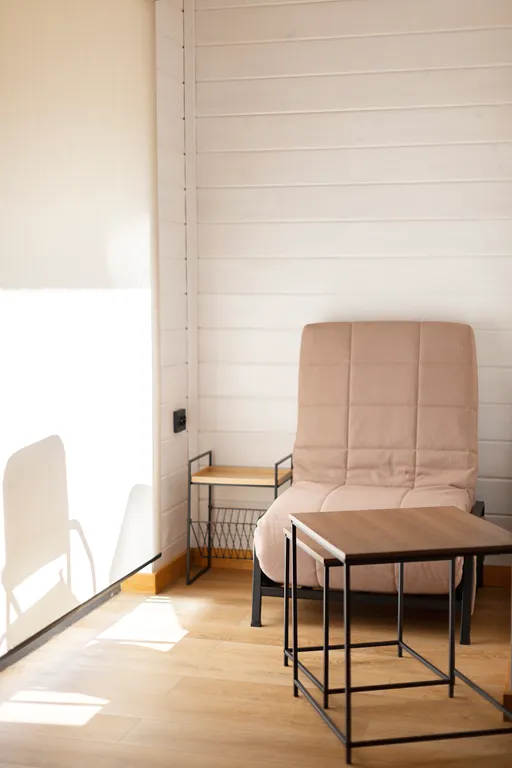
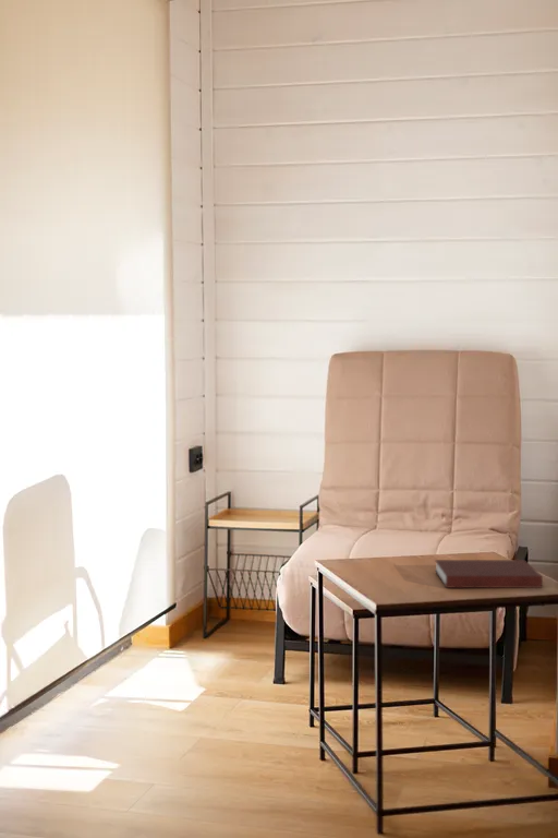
+ notebook [434,559,544,589]
